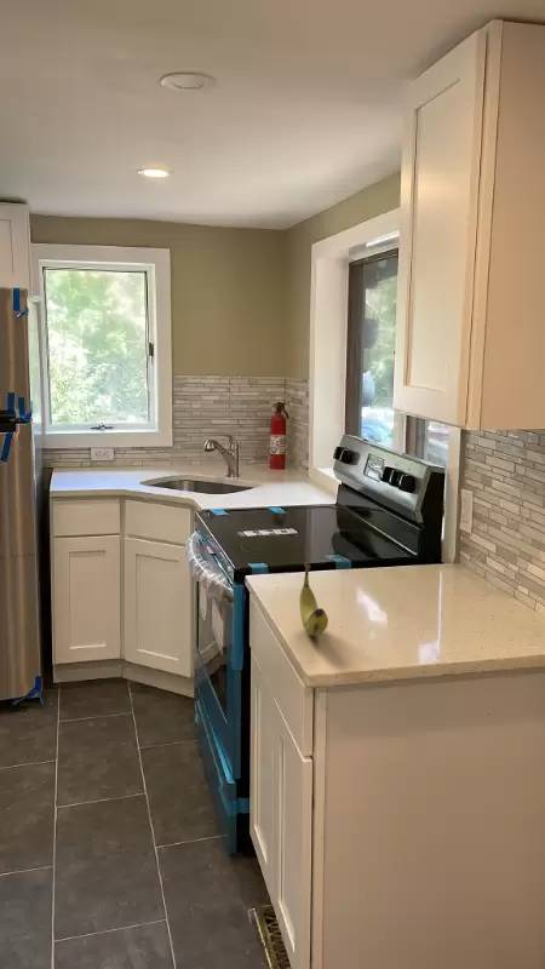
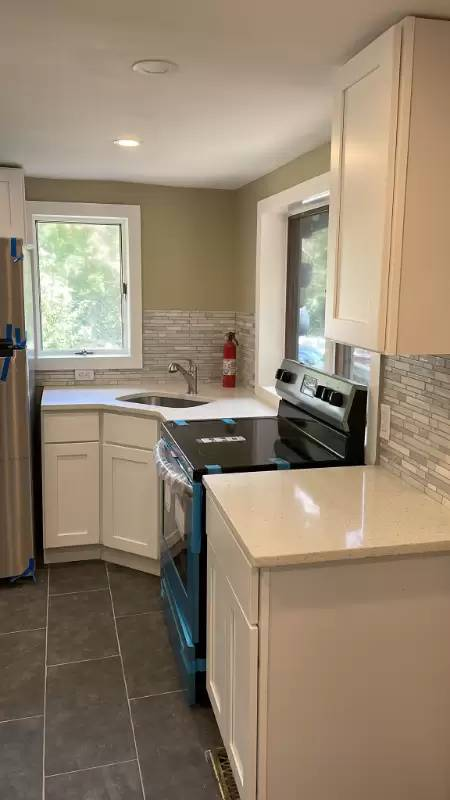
- fruit [298,561,329,637]
